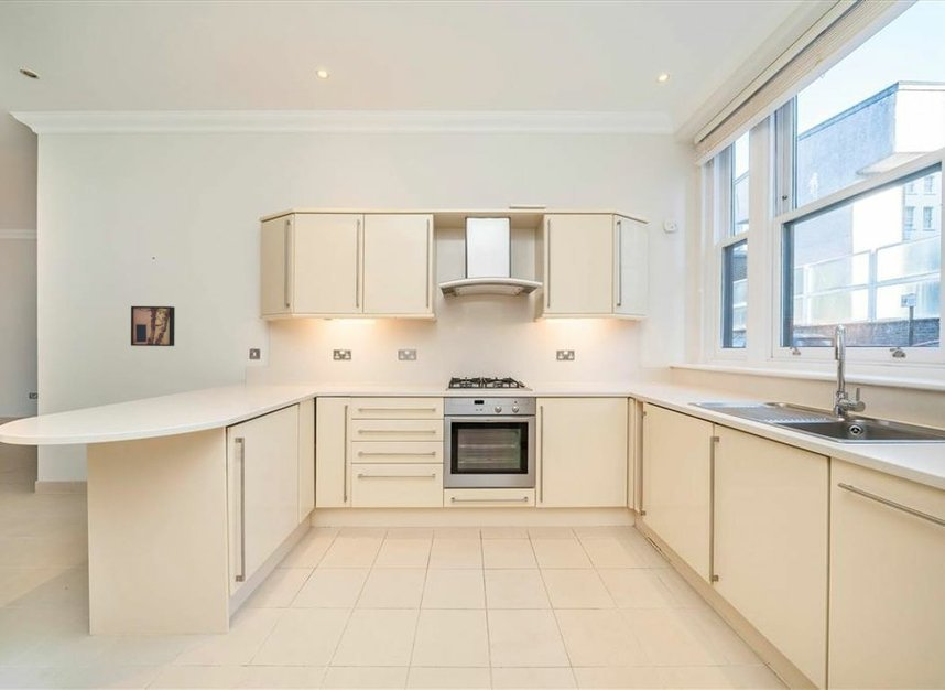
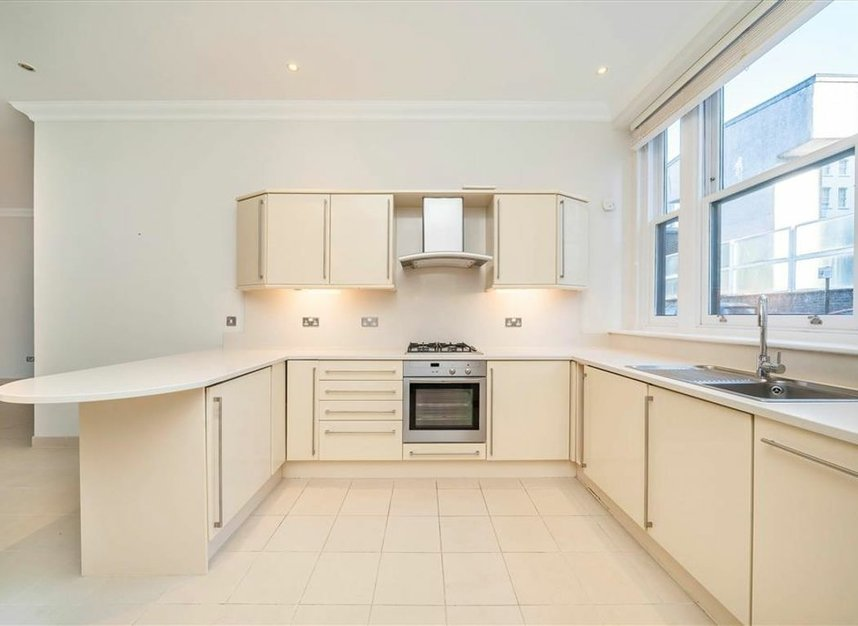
- wall art [130,305,176,347]
